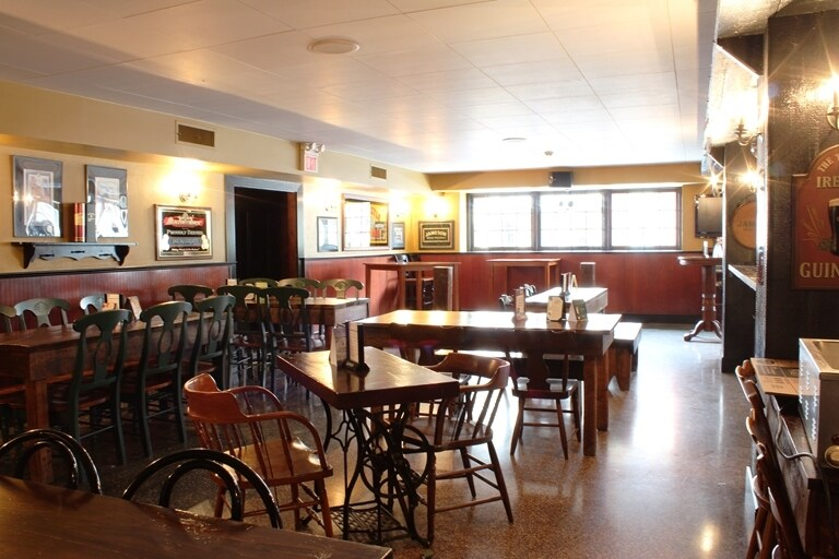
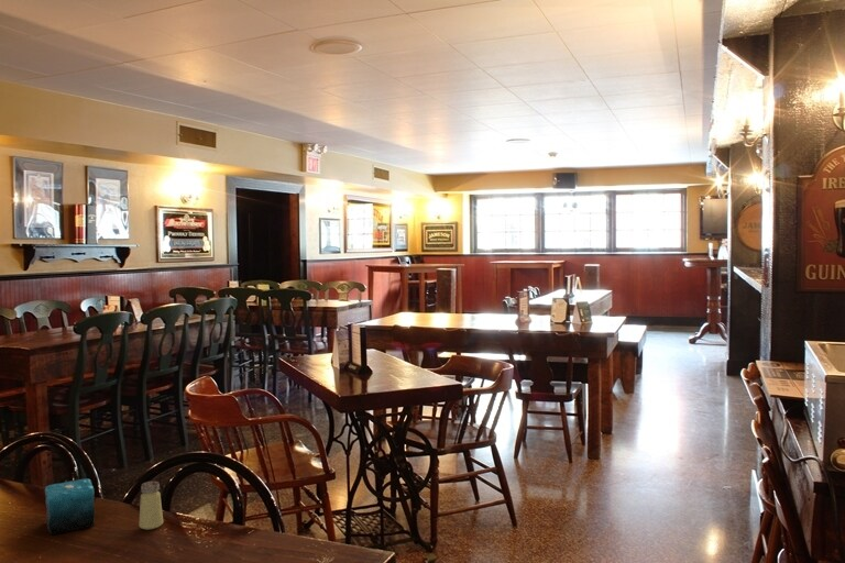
+ candle [44,472,96,536]
+ saltshaker [138,481,164,531]
